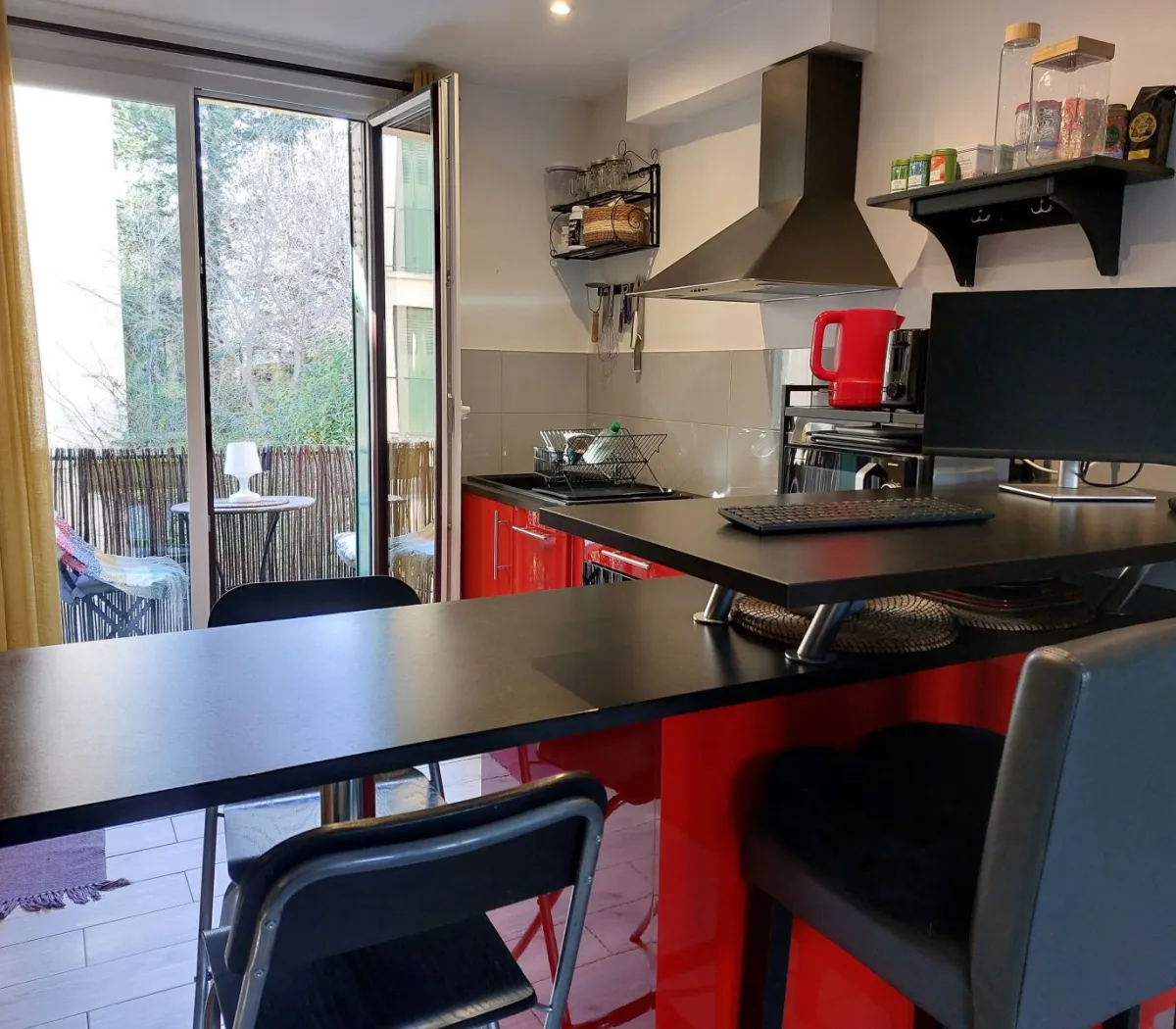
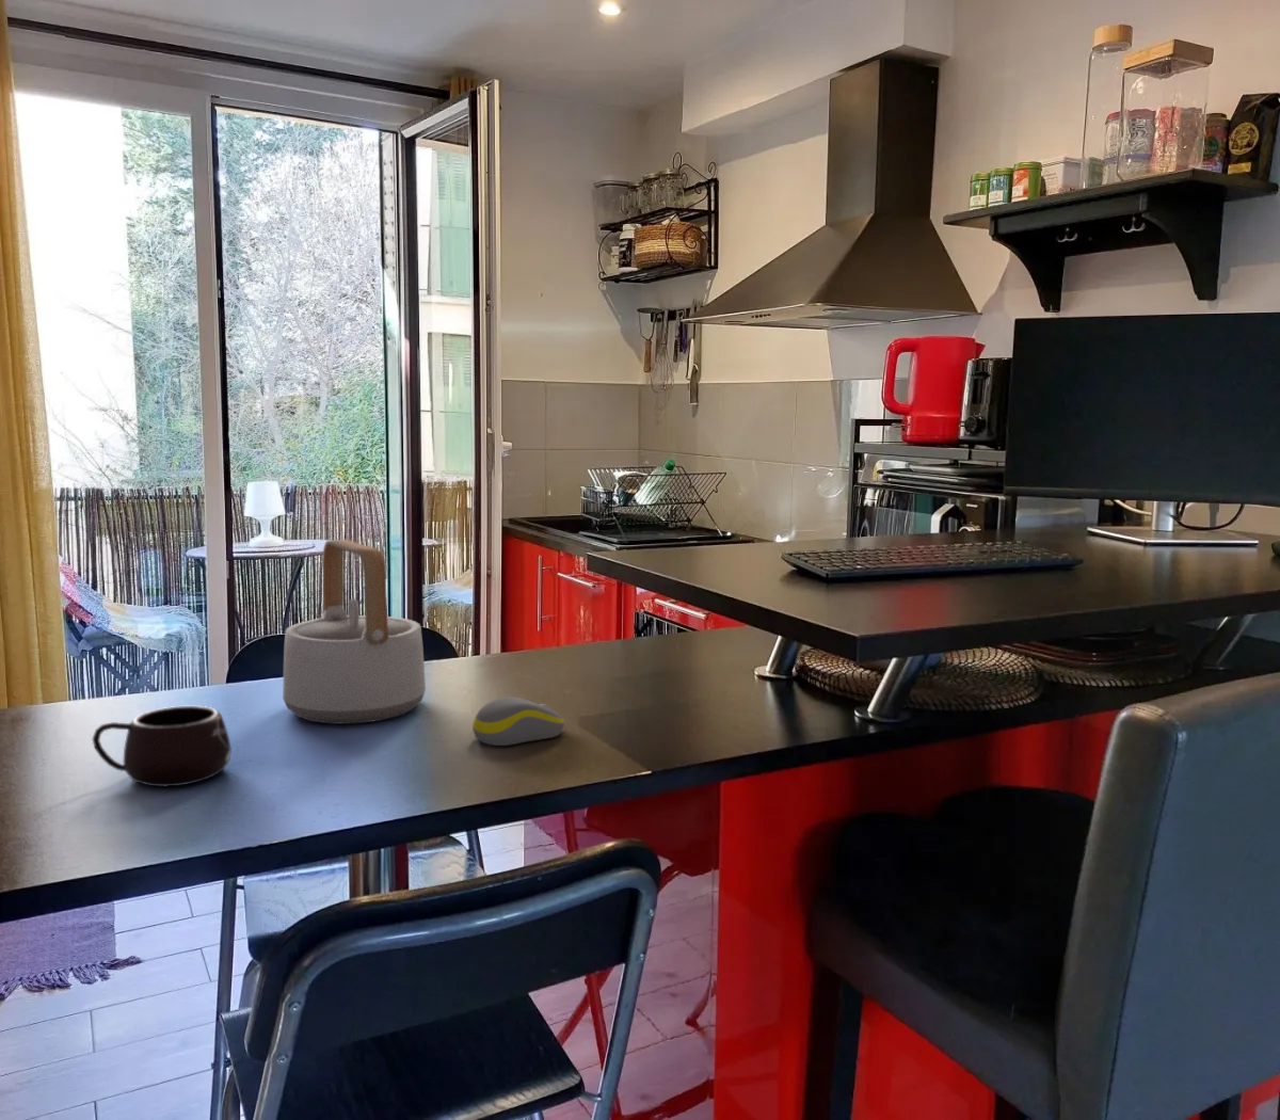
+ teapot [282,539,427,725]
+ computer mouse [471,696,565,747]
+ mug [91,705,233,787]
